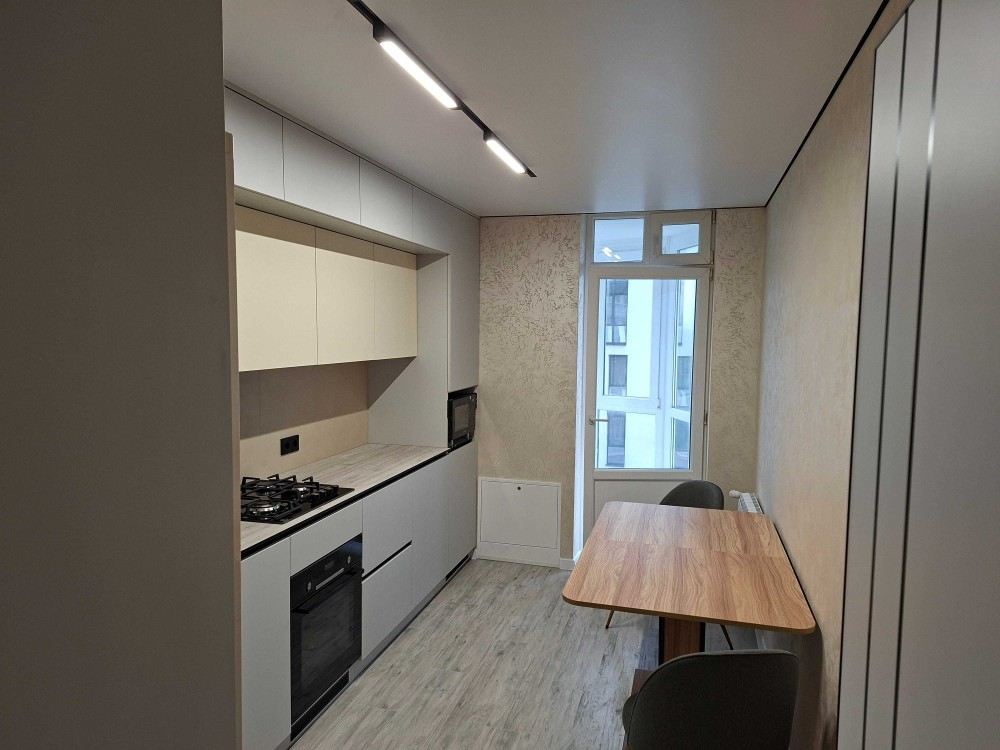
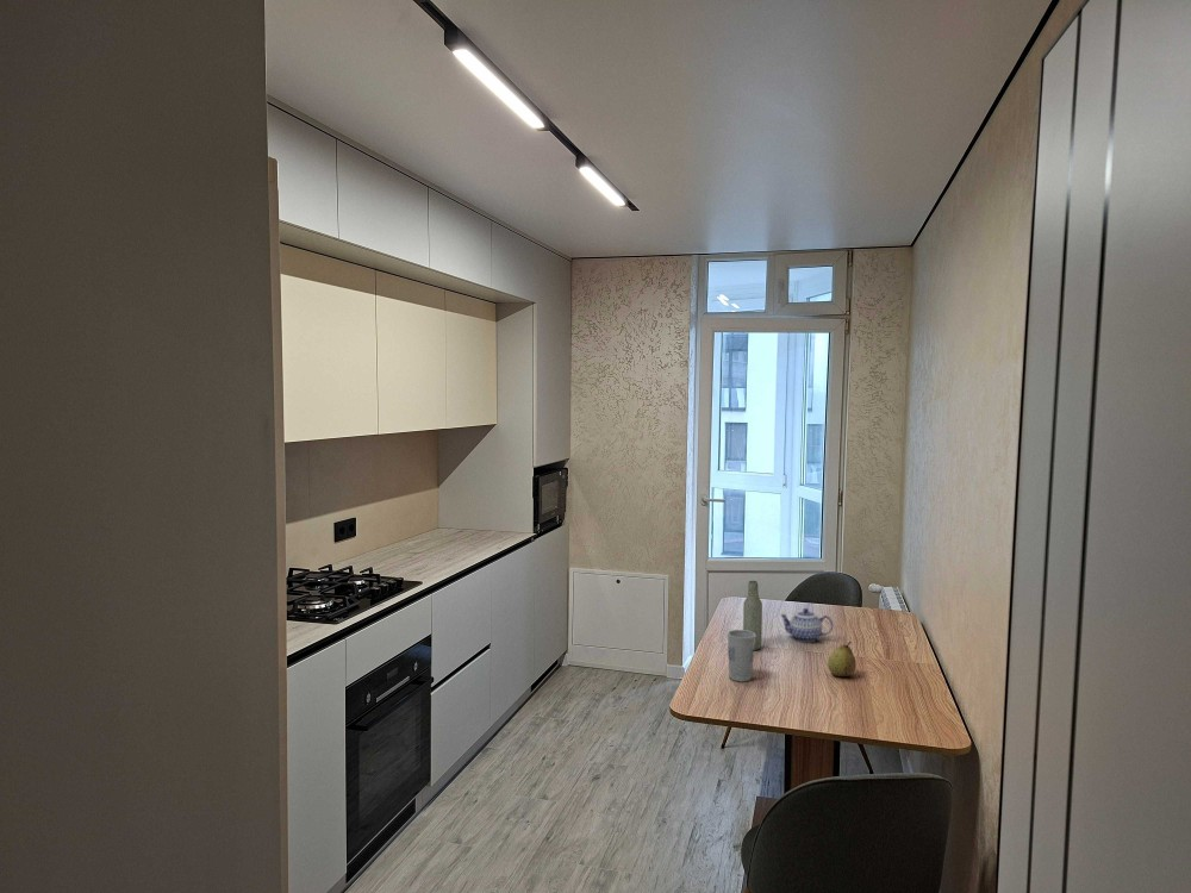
+ teapot [779,607,834,643]
+ cup [727,629,755,683]
+ fruit [827,641,858,677]
+ bottle [742,580,763,651]
